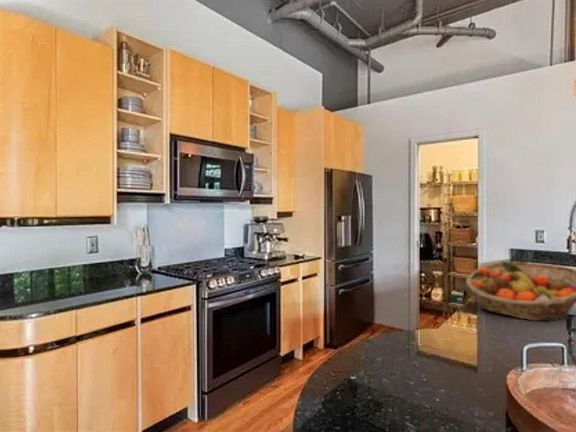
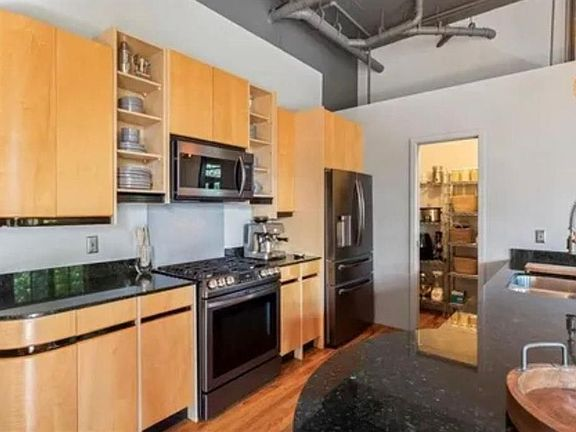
- fruit basket [465,261,576,322]
